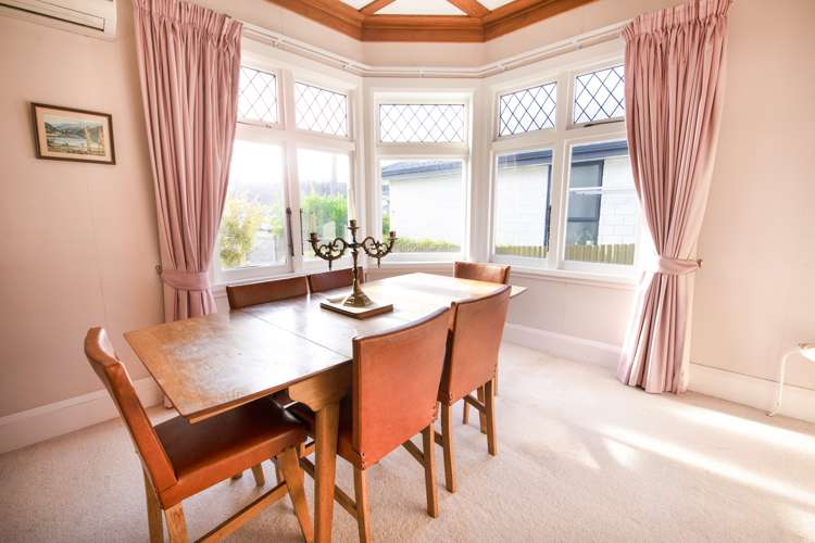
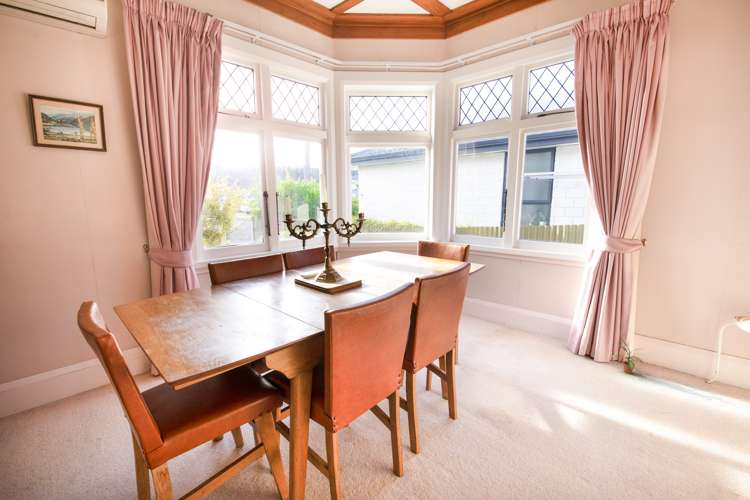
+ potted plant [608,338,644,374]
